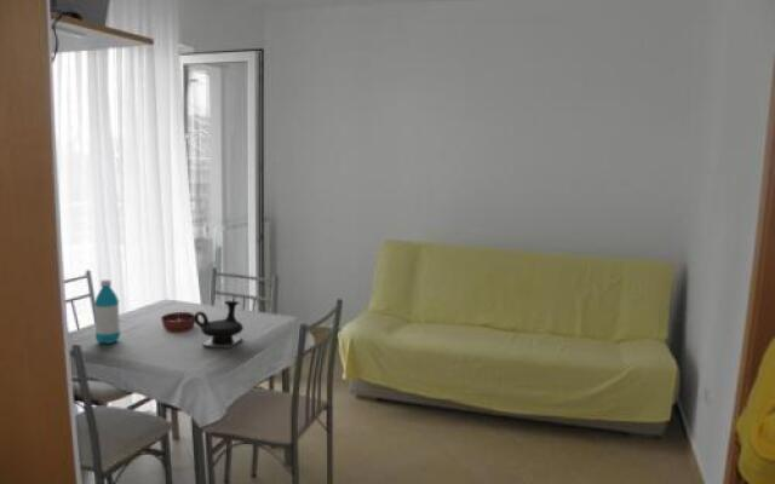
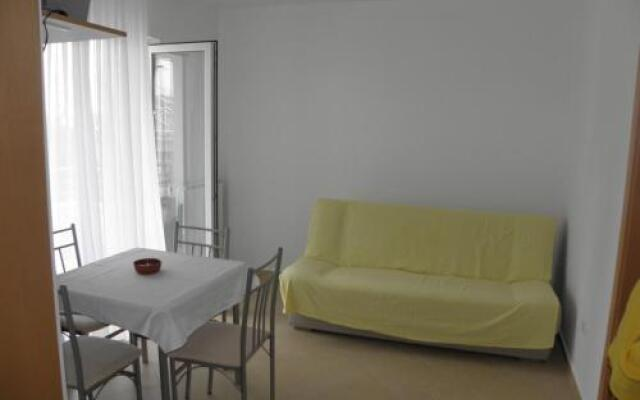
- water bottle [93,278,121,345]
- teapot [193,300,245,350]
